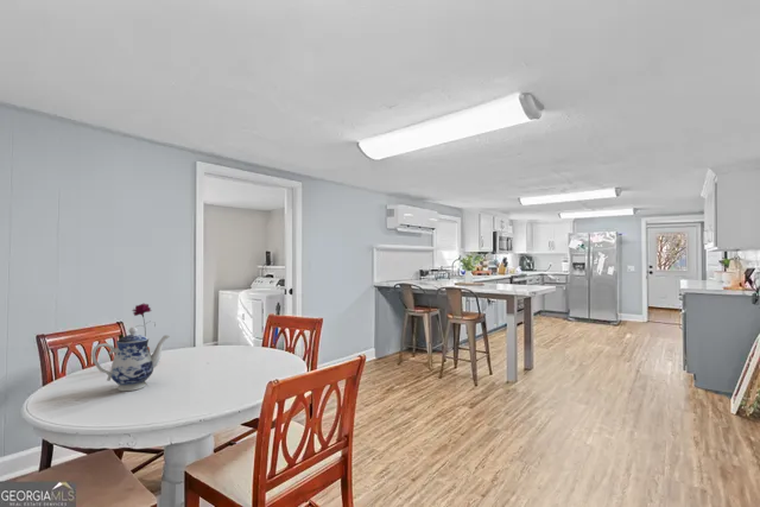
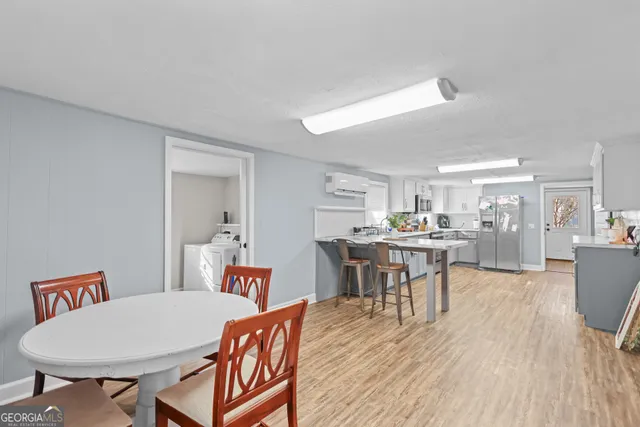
- flower [131,303,157,351]
- teapot [90,327,171,392]
